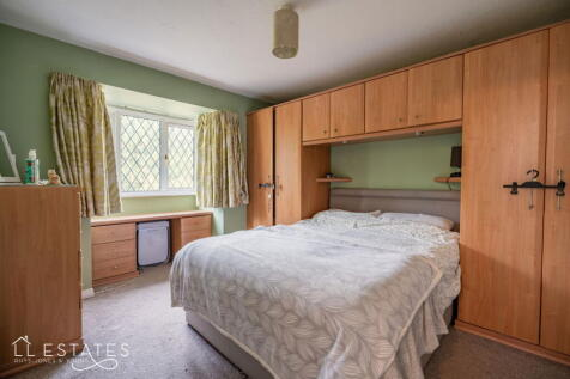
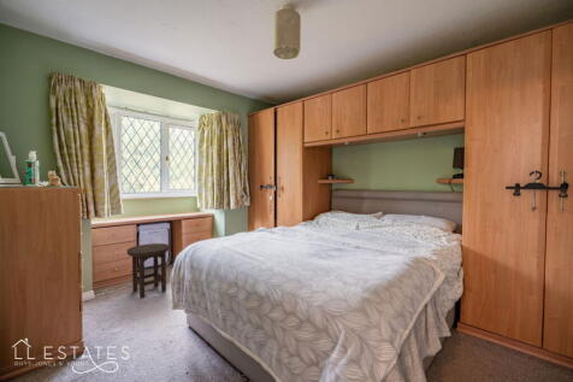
+ stool [125,242,171,300]
